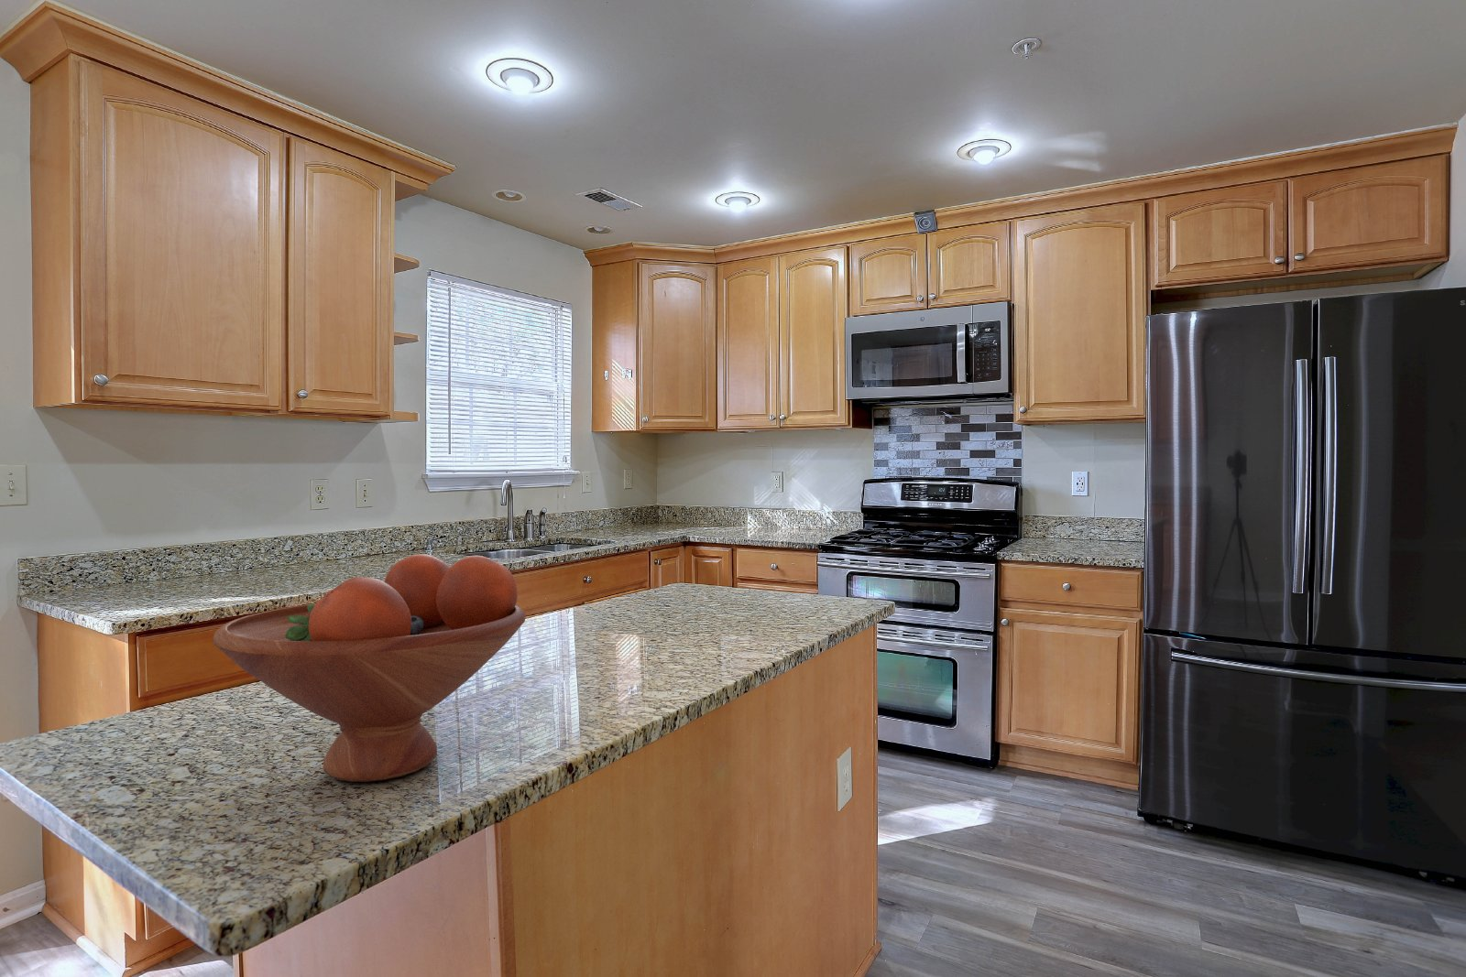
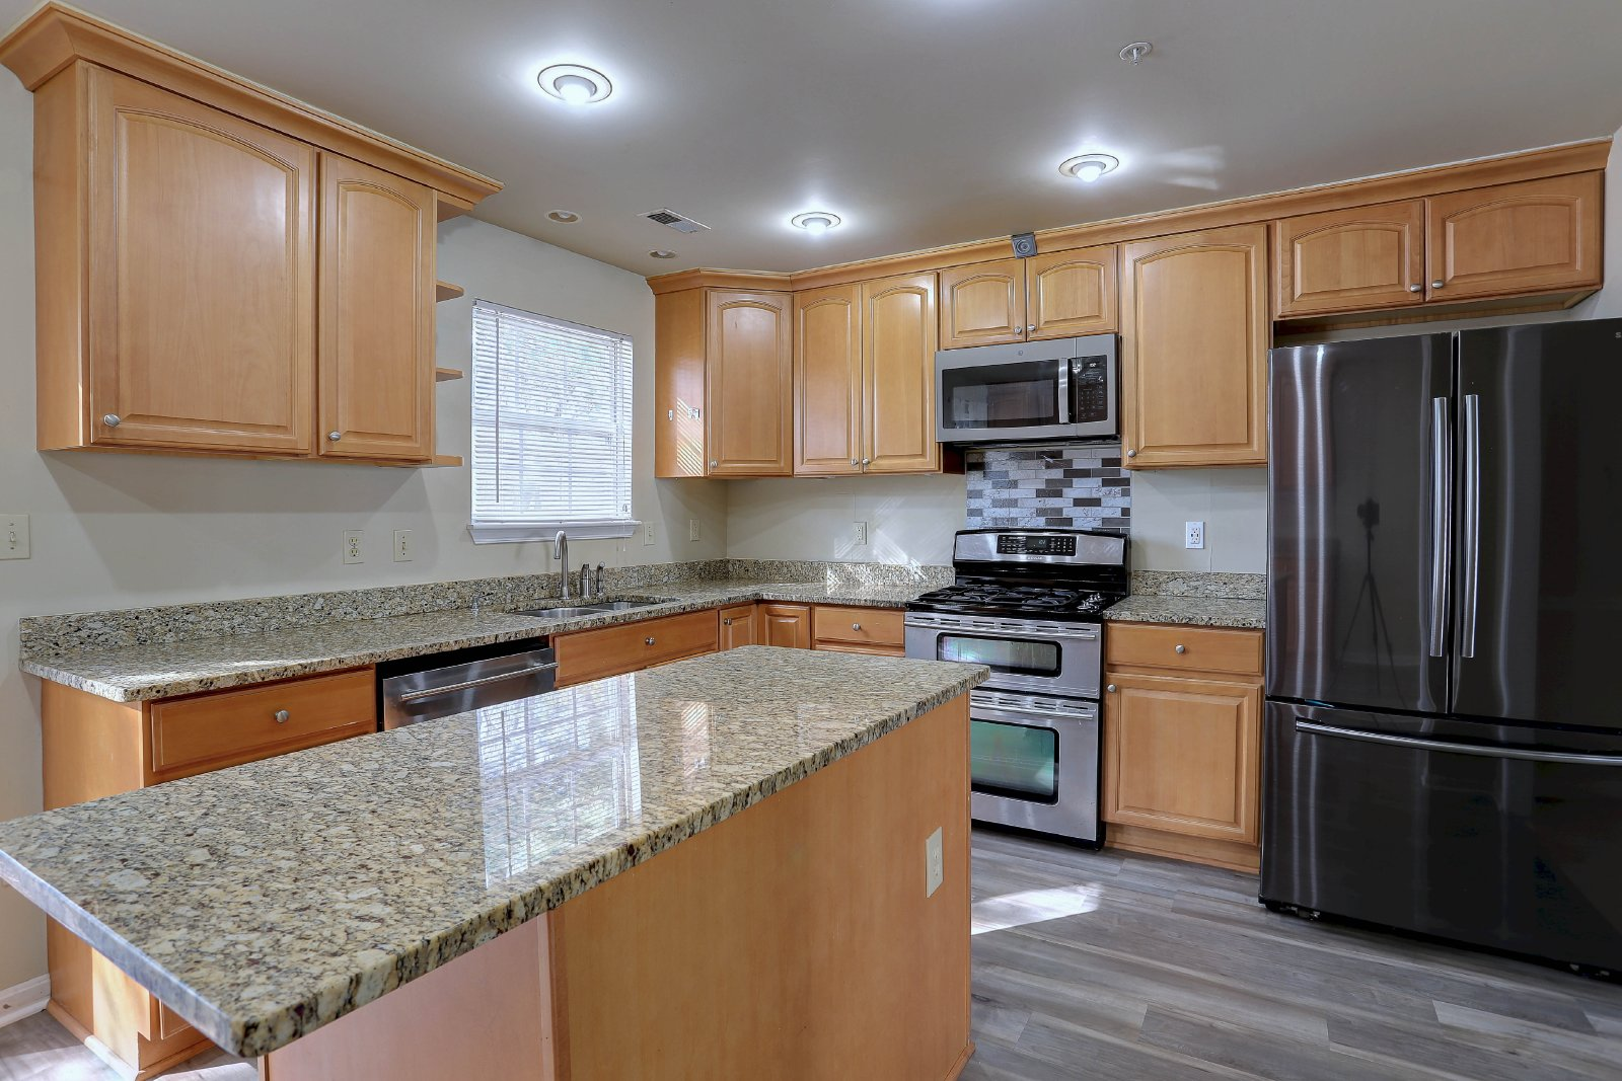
- fruit bowl [212,553,527,783]
